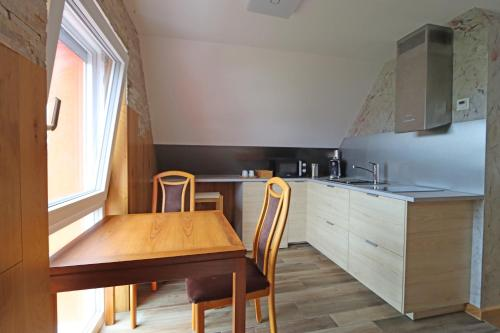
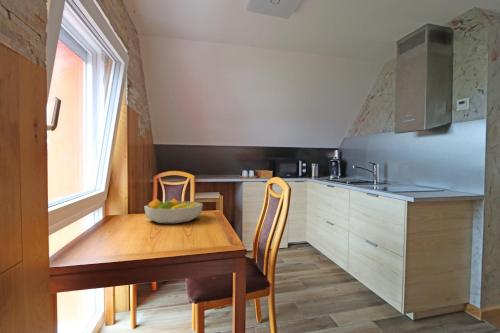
+ fruit bowl [143,197,204,225]
